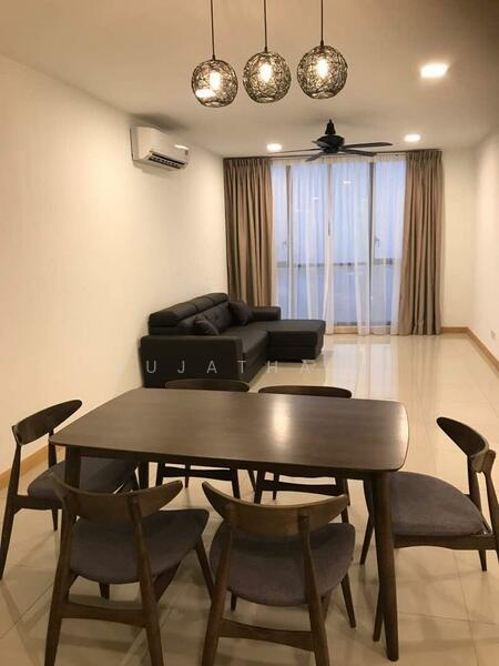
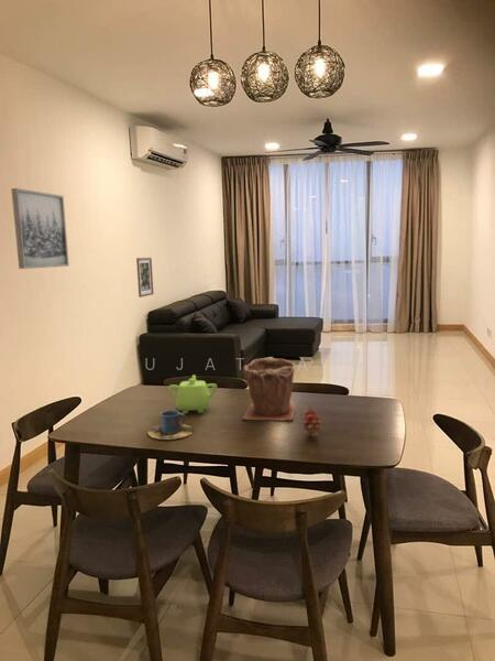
+ cup [147,410,195,441]
+ wall art [10,187,70,270]
+ fruit [299,405,323,437]
+ plant pot [242,356,297,422]
+ wall art [135,257,155,299]
+ teapot [167,373,218,414]
